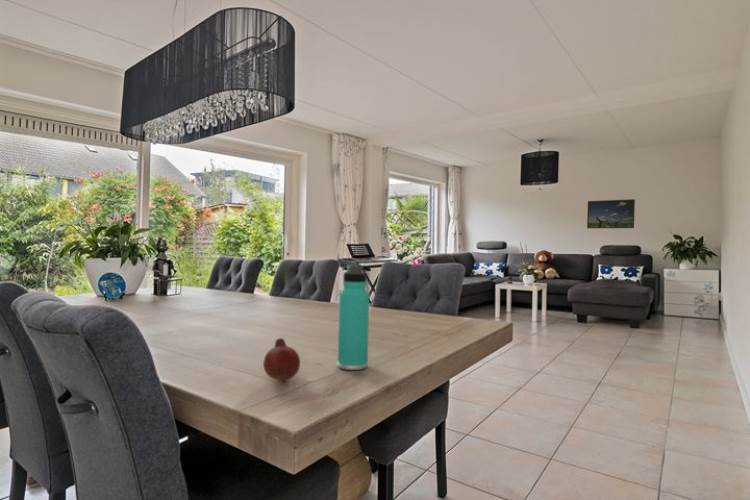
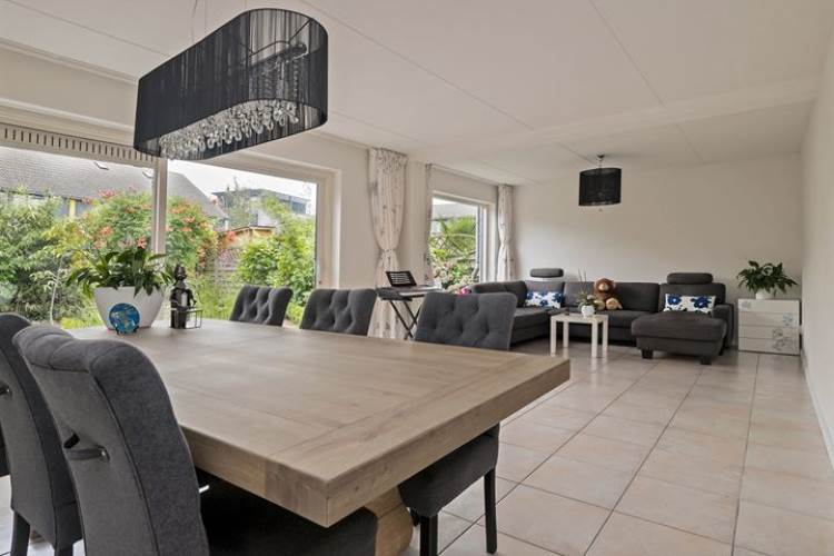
- thermos bottle [336,263,370,371]
- fruit [262,337,301,384]
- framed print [586,198,636,229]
